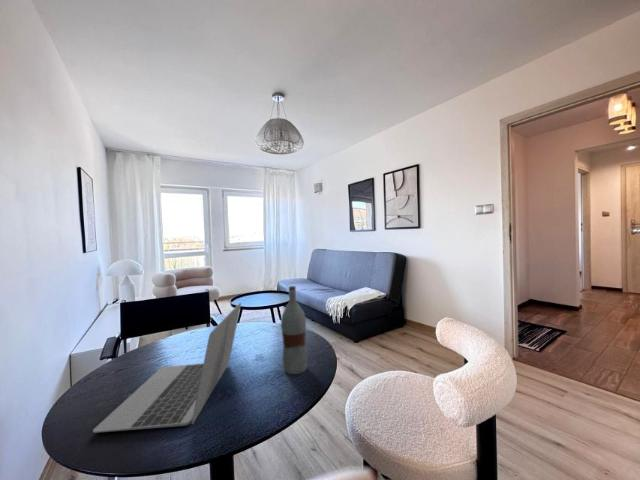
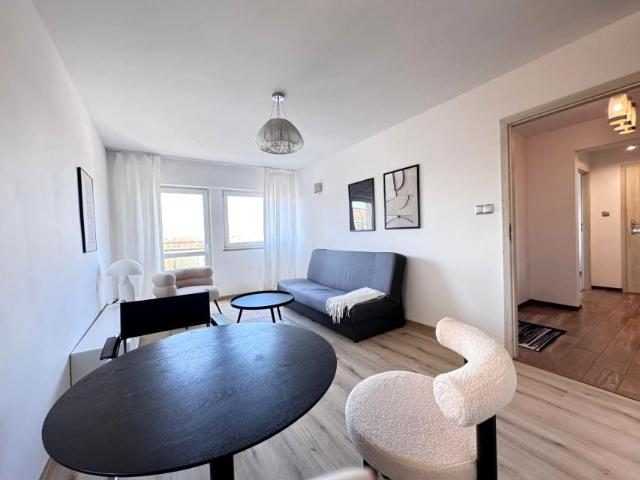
- bottle [280,285,309,375]
- laptop [92,301,242,434]
